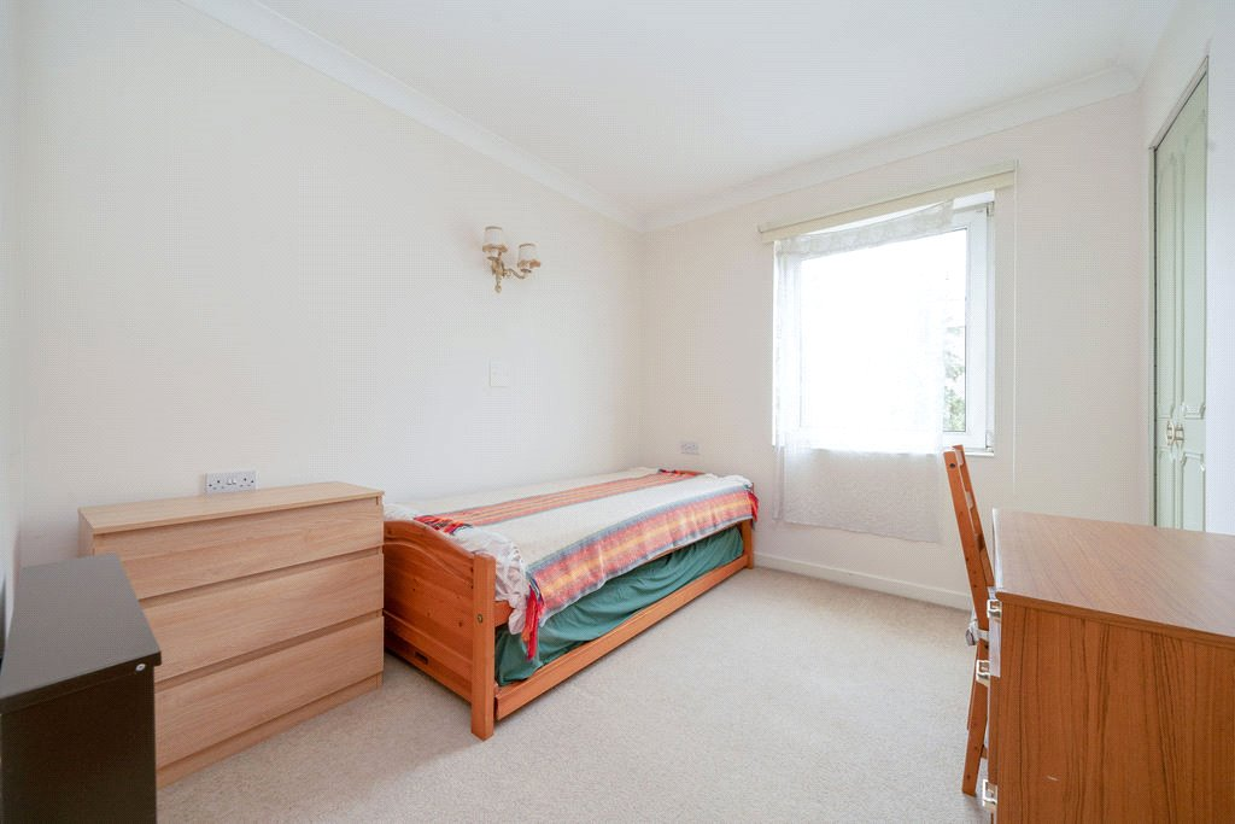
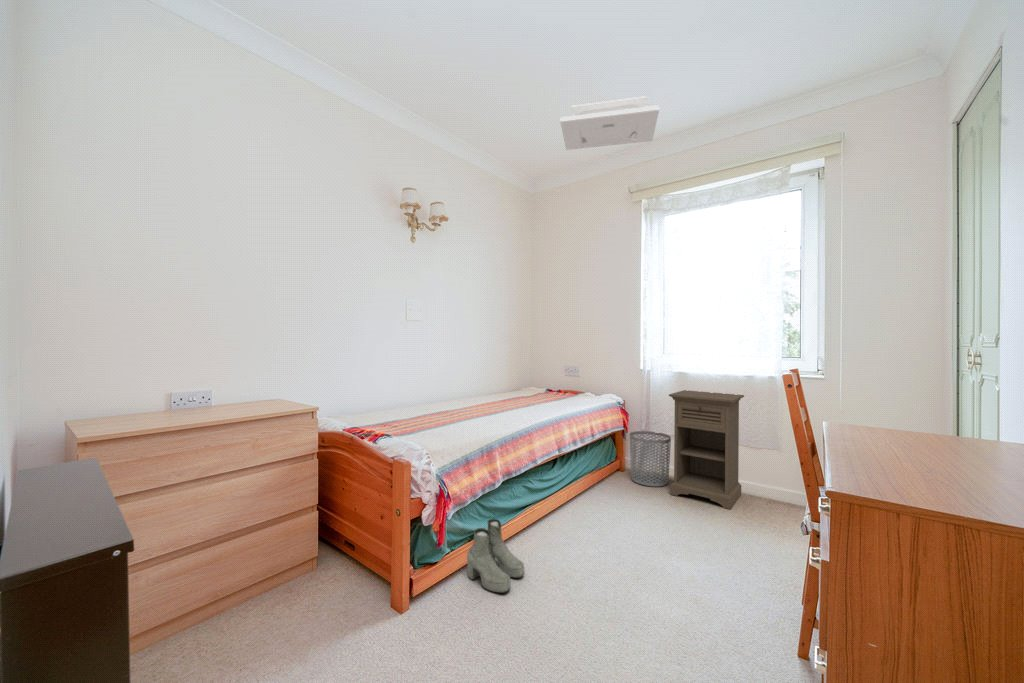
+ boots [466,518,526,594]
+ nightstand [668,389,745,510]
+ waste bin [629,430,672,488]
+ ceiling light [559,95,660,151]
